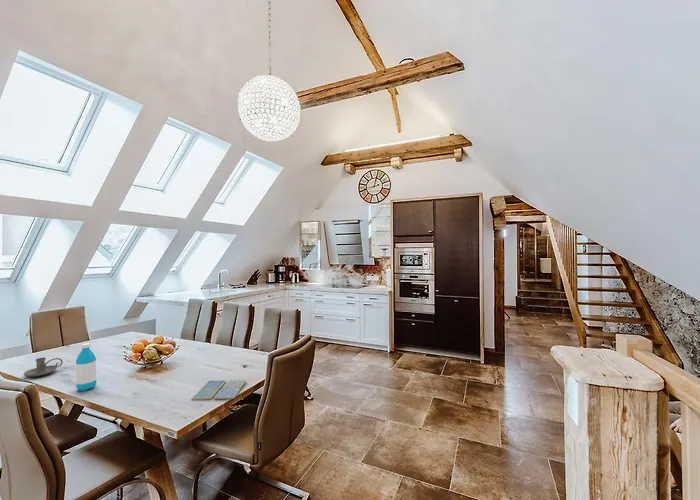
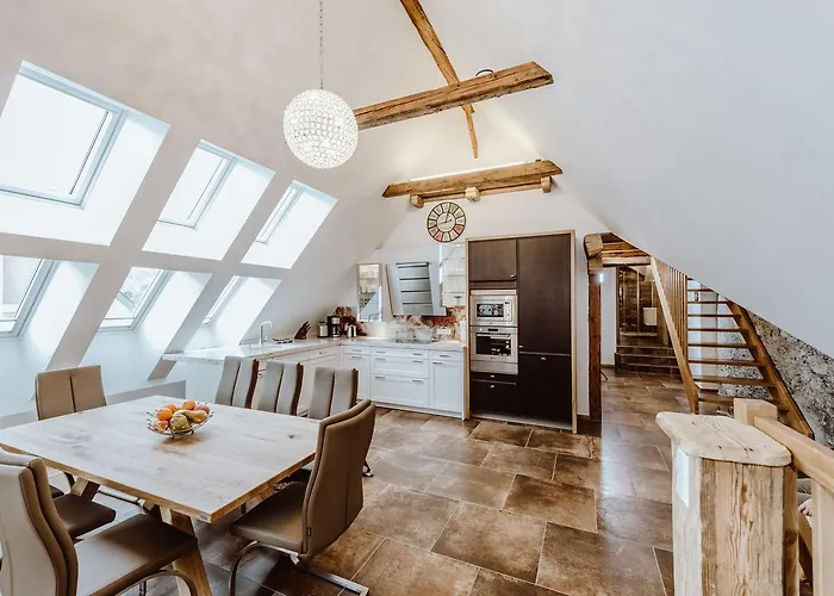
- water bottle [75,342,98,392]
- candle holder [23,357,64,378]
- drink coaster [191,379,247,401]
